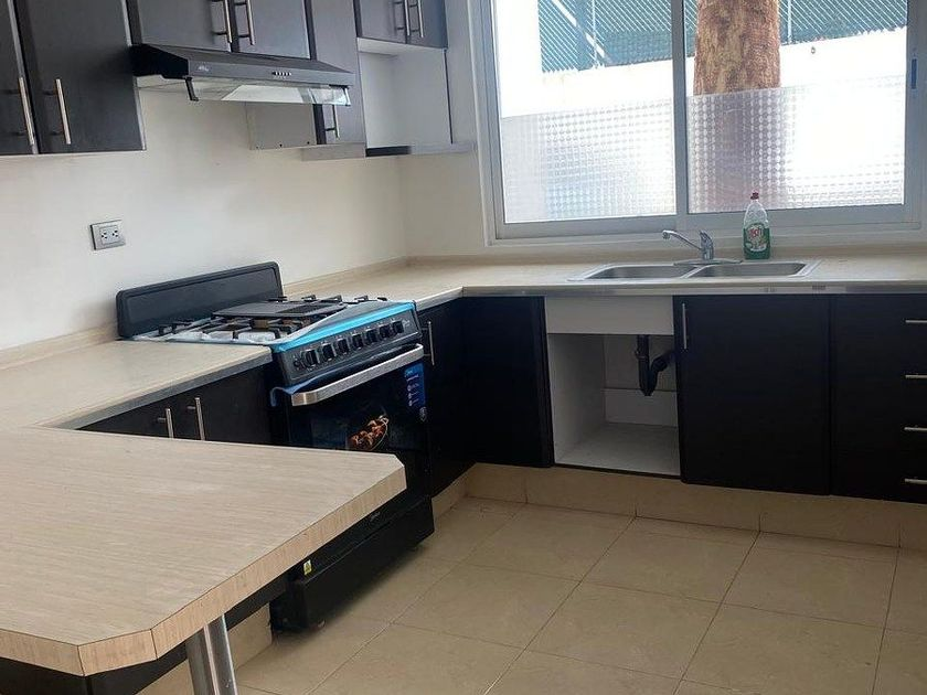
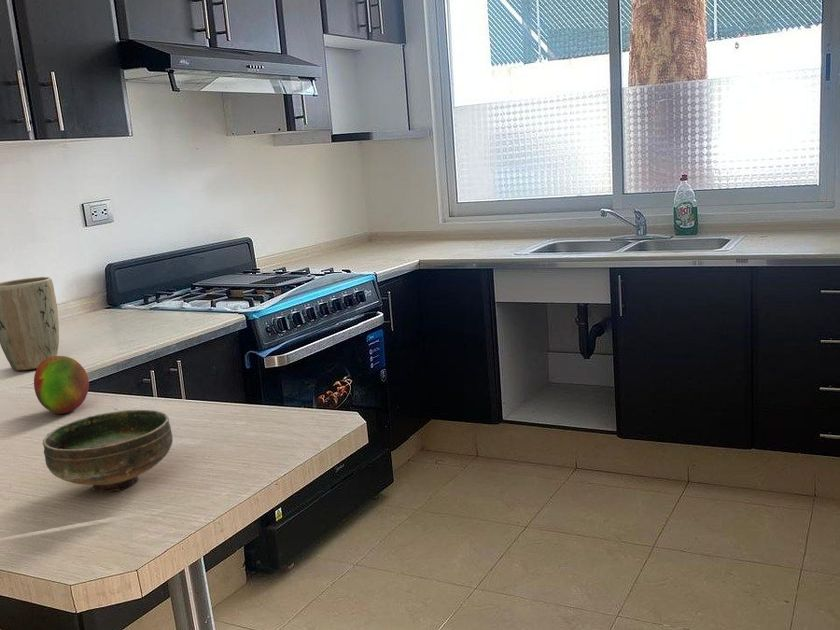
+ plant pot [0,276,60,371]
+ fruit [33,355,90,415]
+ bowl [42,409,174,493]
